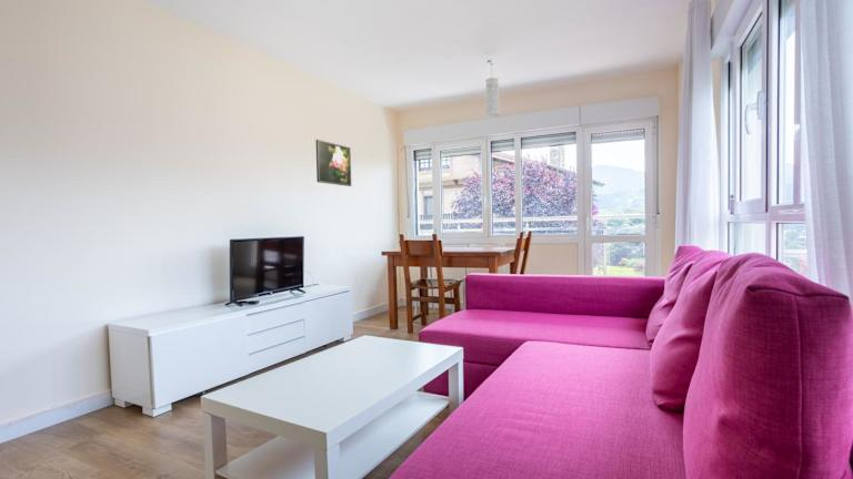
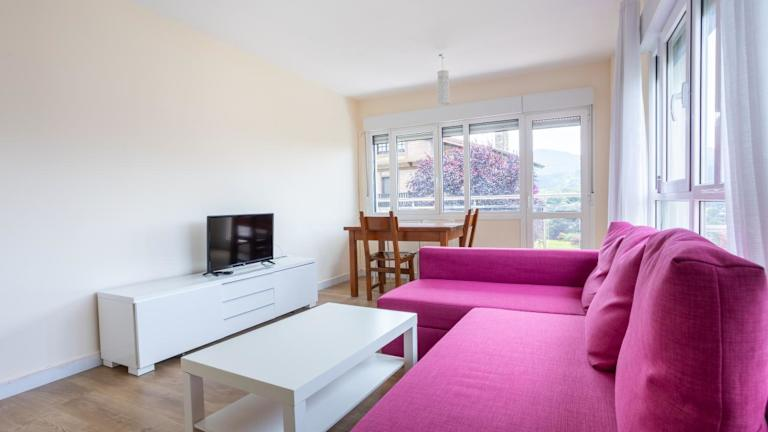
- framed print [314,139,352,187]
